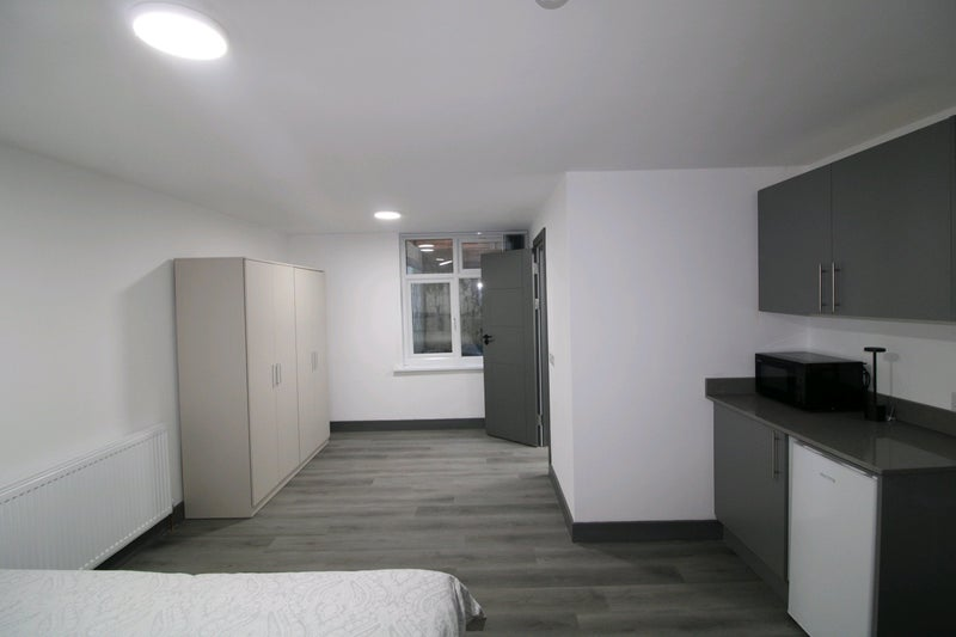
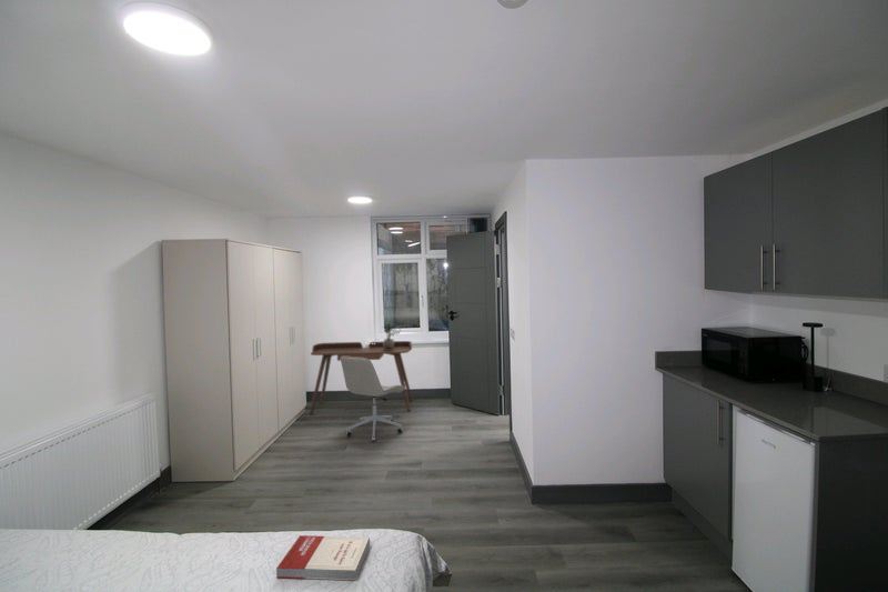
+ desk [309,340,414,414]
+ book [275,534,371,581]
+ office chair [340,357,404,442]
+ potted plant [382,321,402,350]
